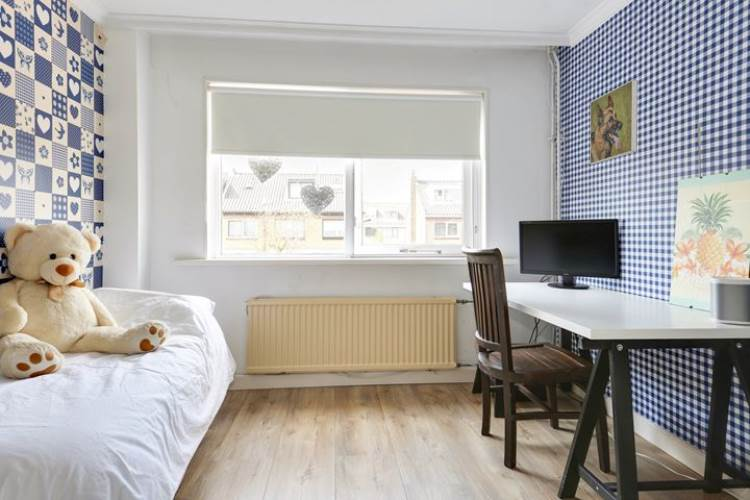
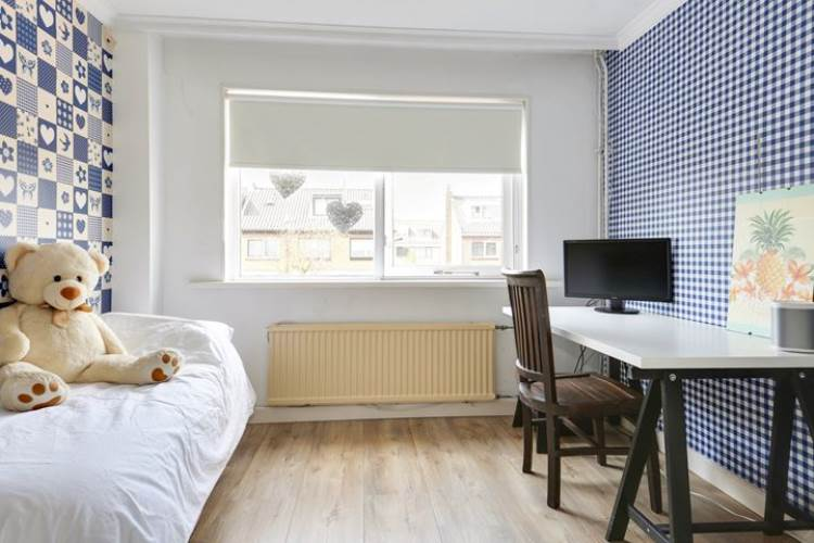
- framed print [589,79,639,165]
